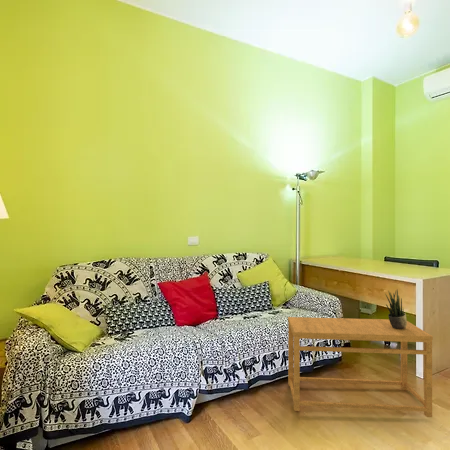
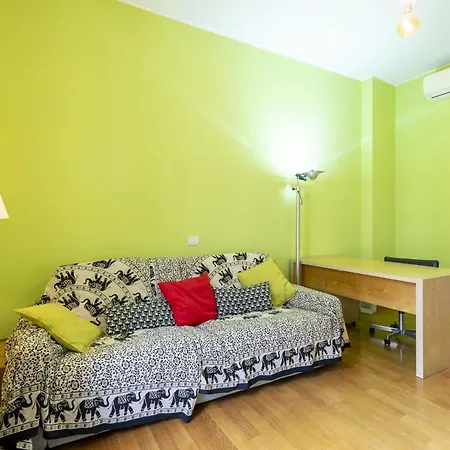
- side table [287,316,434,418]
- potted plant [384,289,408,329]
